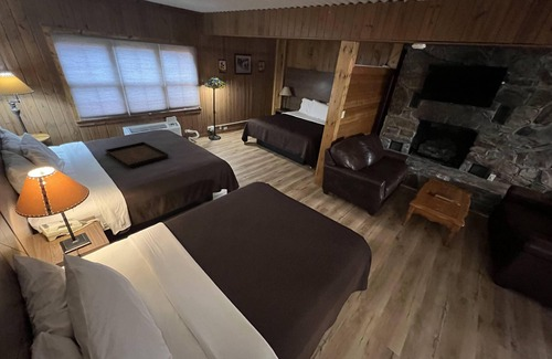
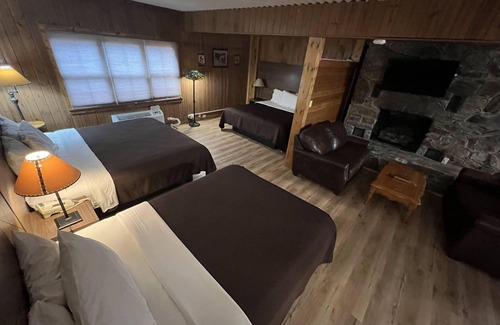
- serving tray [105,141,169,168]
